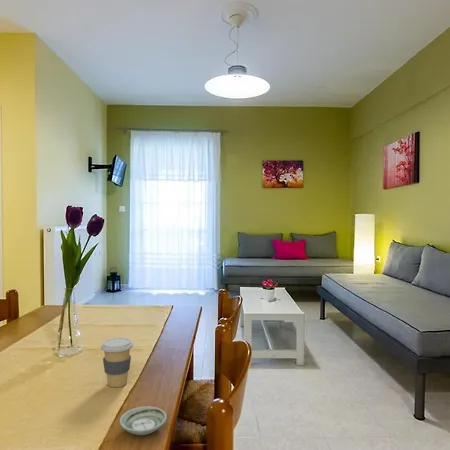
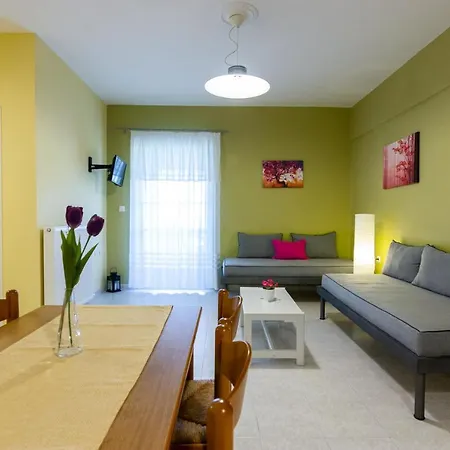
- coffee cup [100,337,134,388]
- saucer [119,405,168,436]
